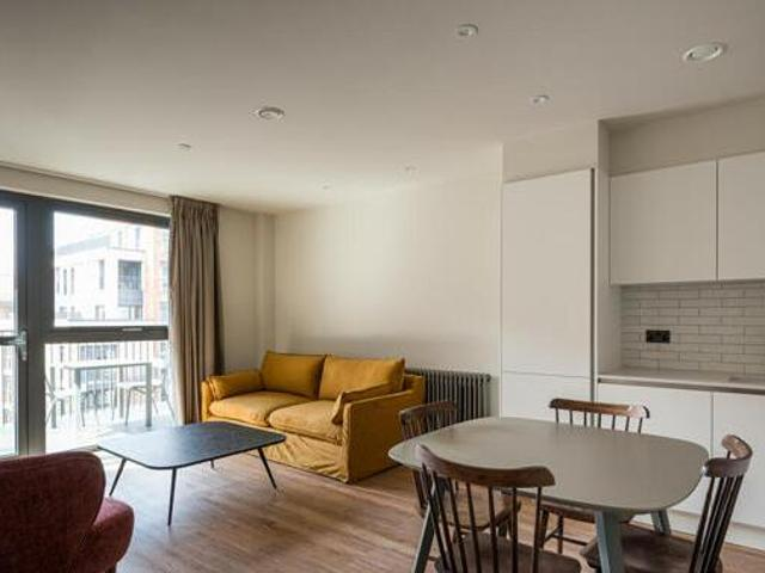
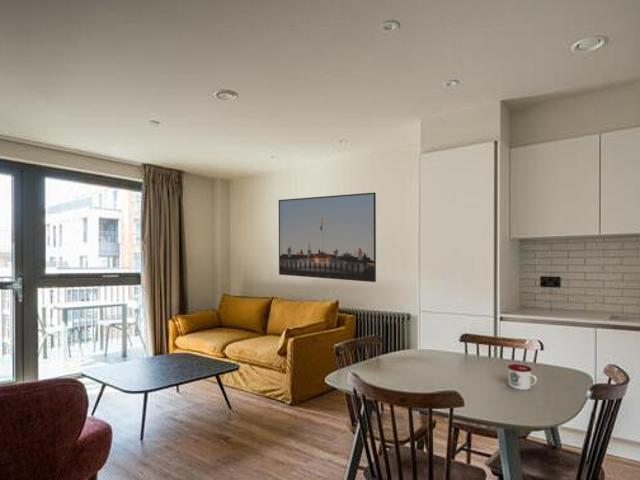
+ mug [507,363,538,391]
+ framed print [278,192,377,283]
